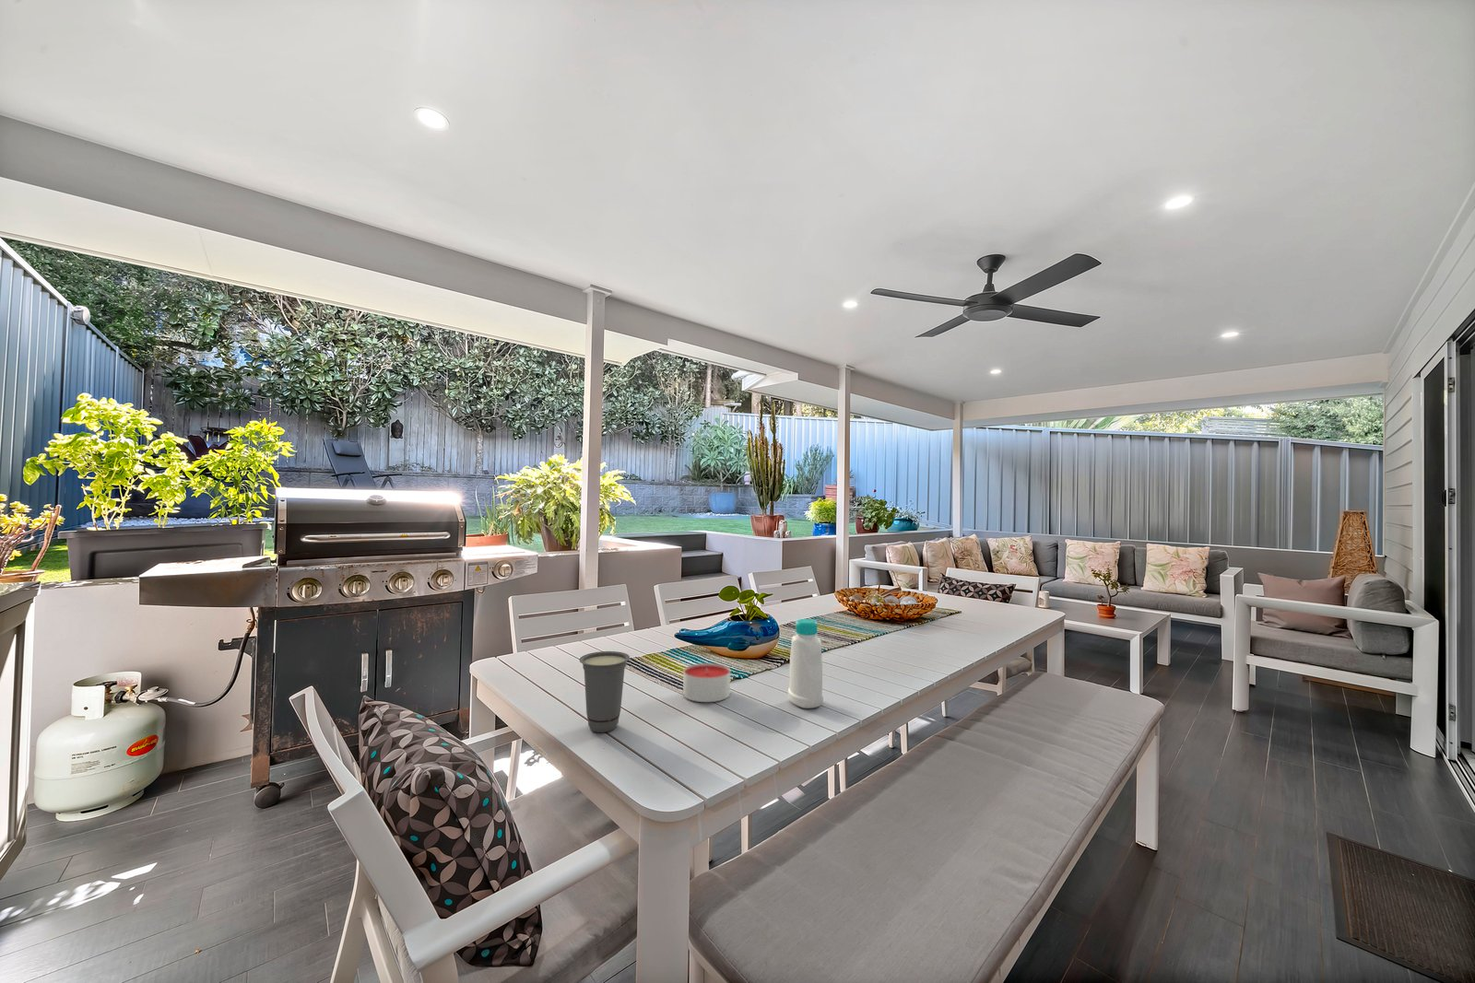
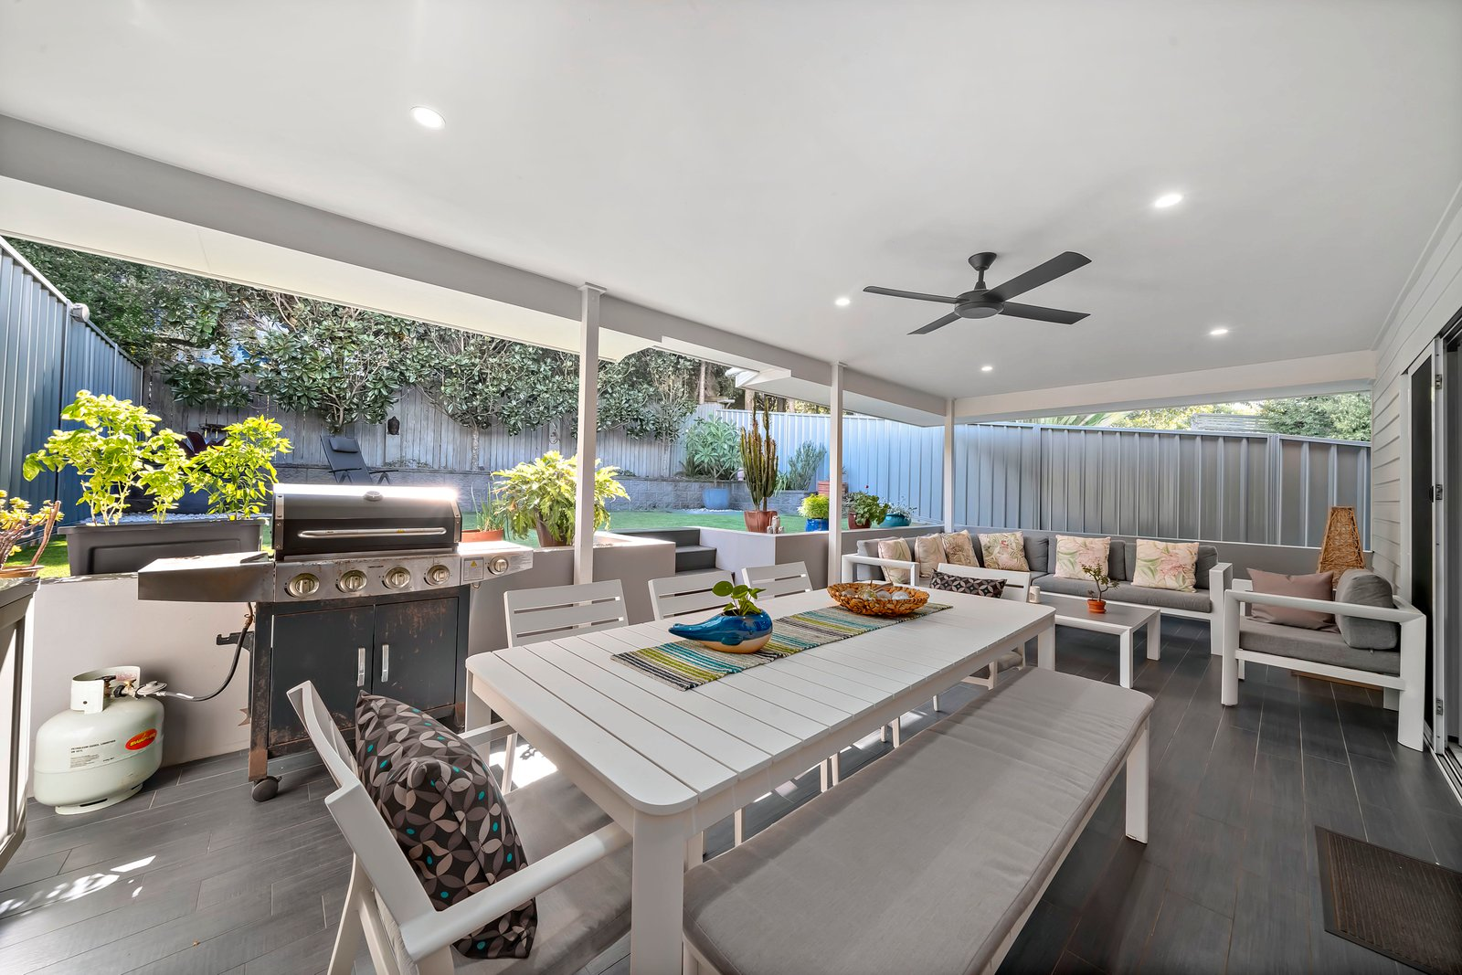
- cup [578,651,631,733]
- candle [683,663,731,703]
- bottle [787,618,824,710]
